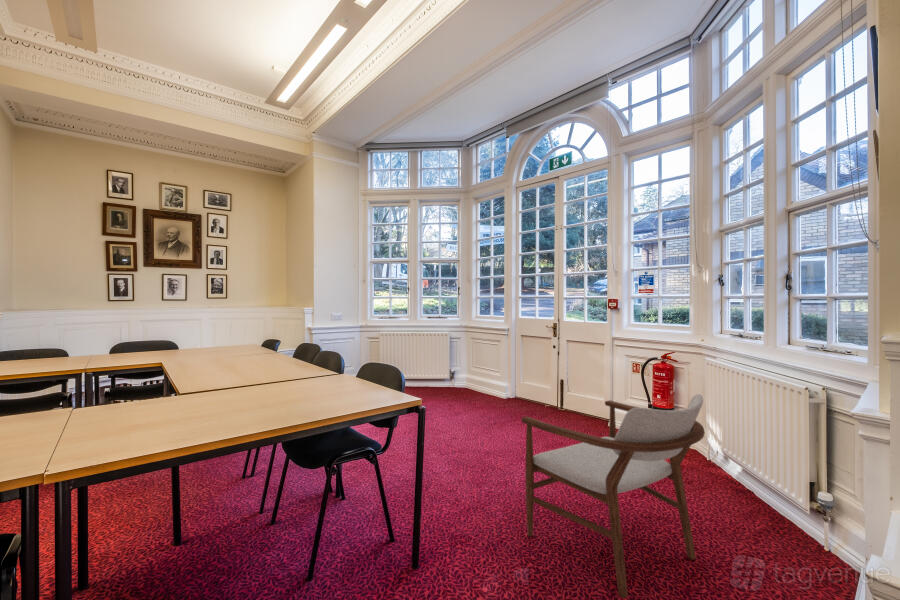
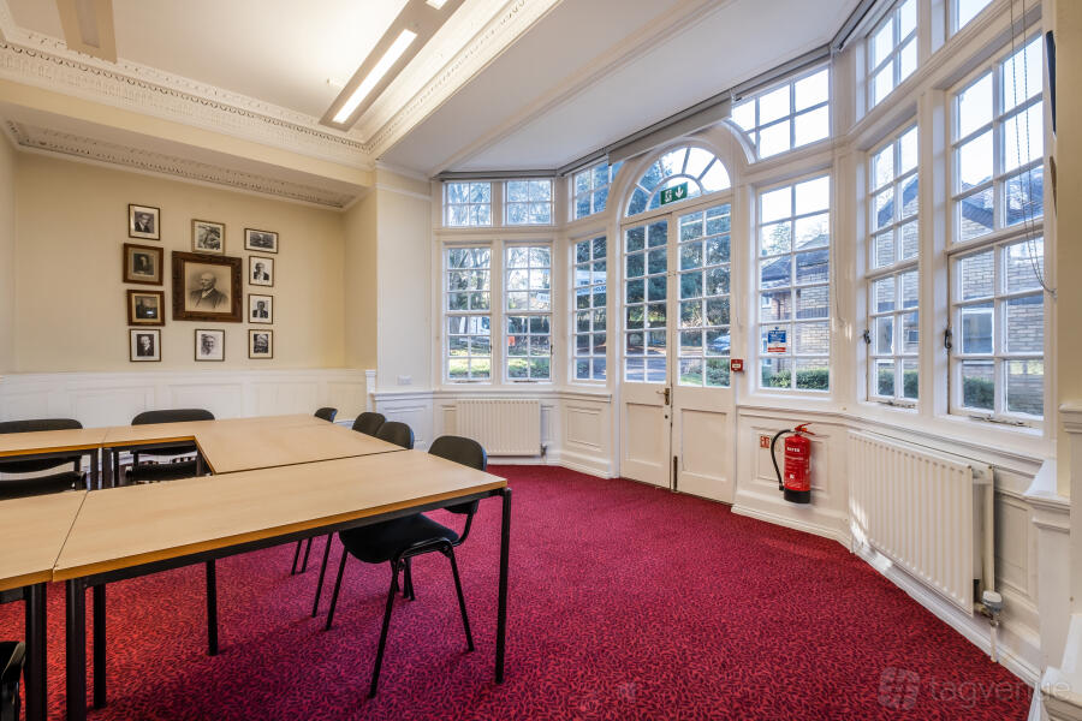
- armchair [520,393,706,599]
